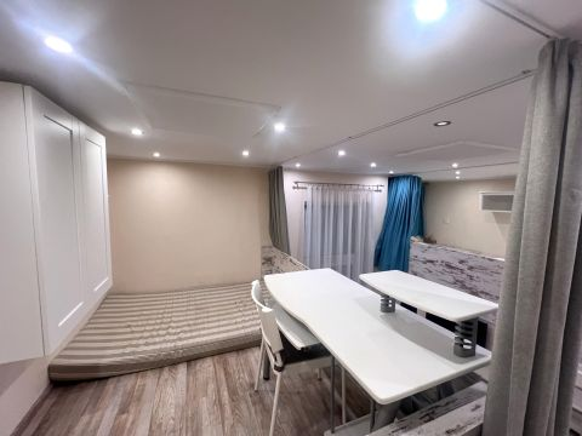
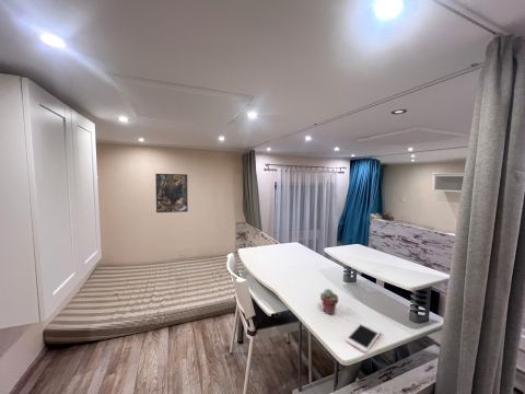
+ potted succulent [319,288,339,316]
+ cell phone [345,321,382,354]
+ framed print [154,173,189,213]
